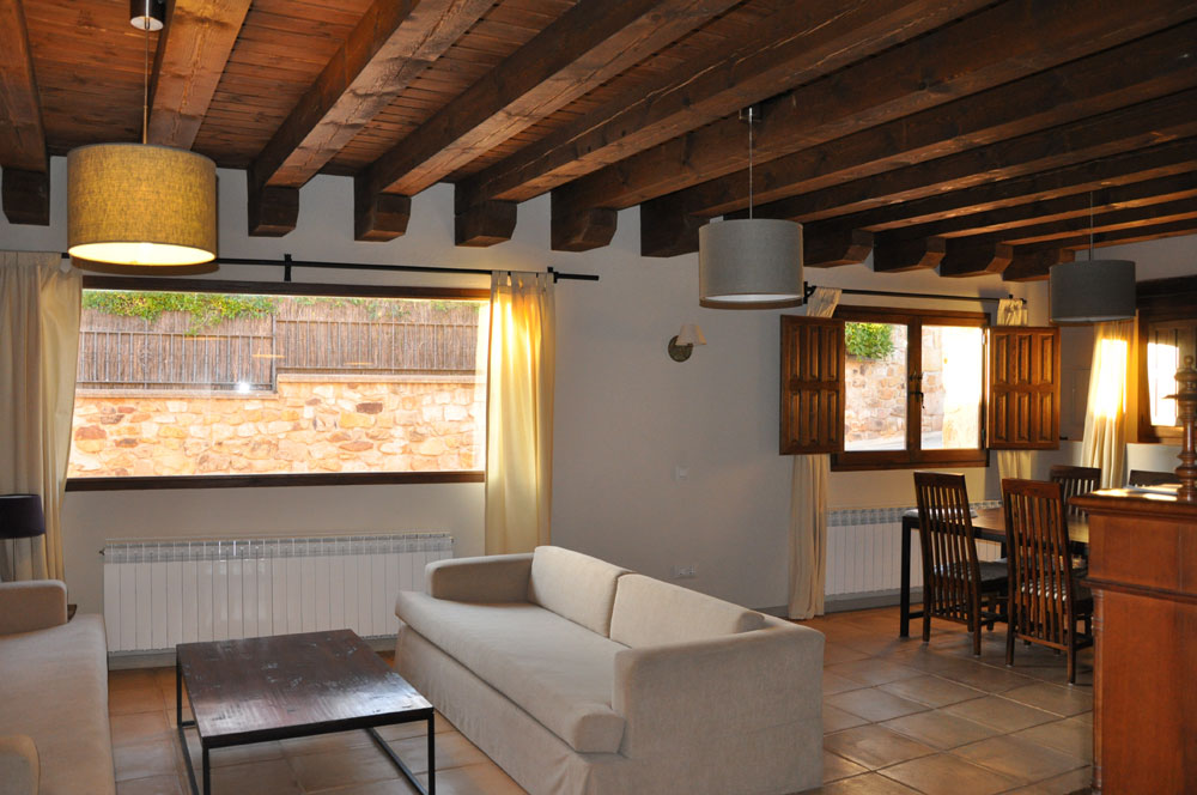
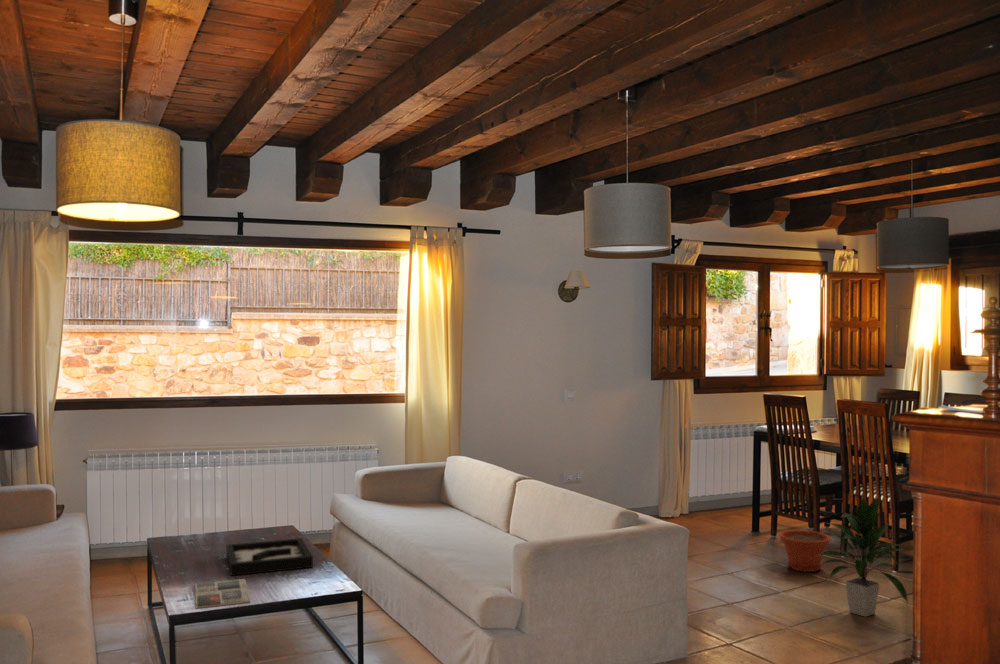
+ magazine [194,578,251,610]
+ plant pot [778,529,832,573]
+ decorative tray [226,537,314,577]
+ indoor plant [815,495,909,618]
